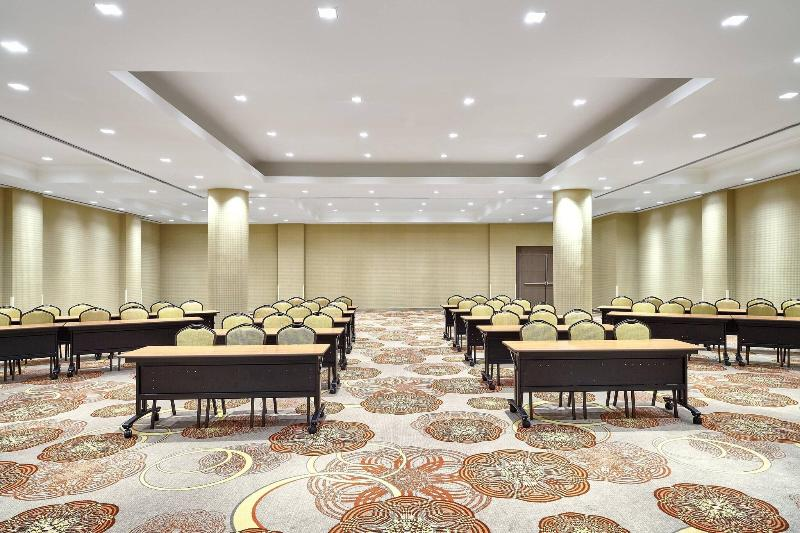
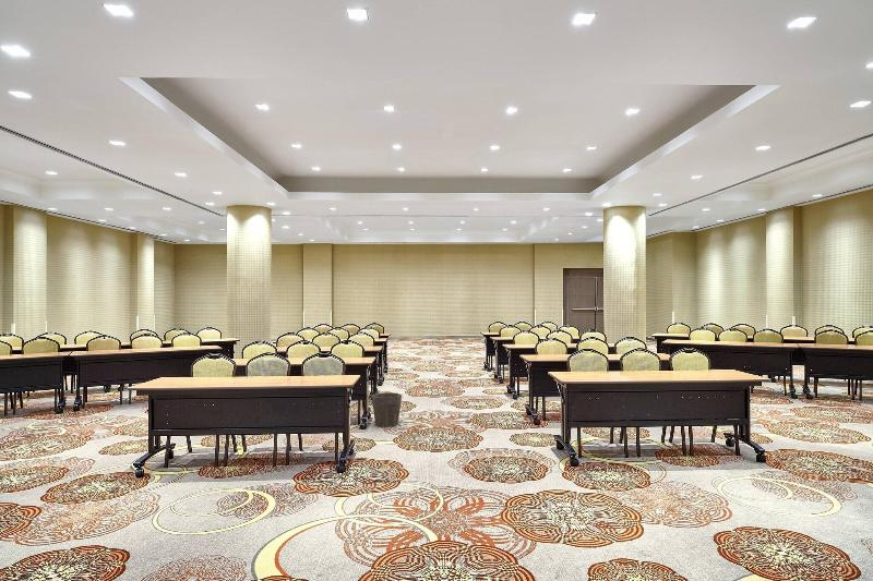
+ waste bin [370,391,403,428]
